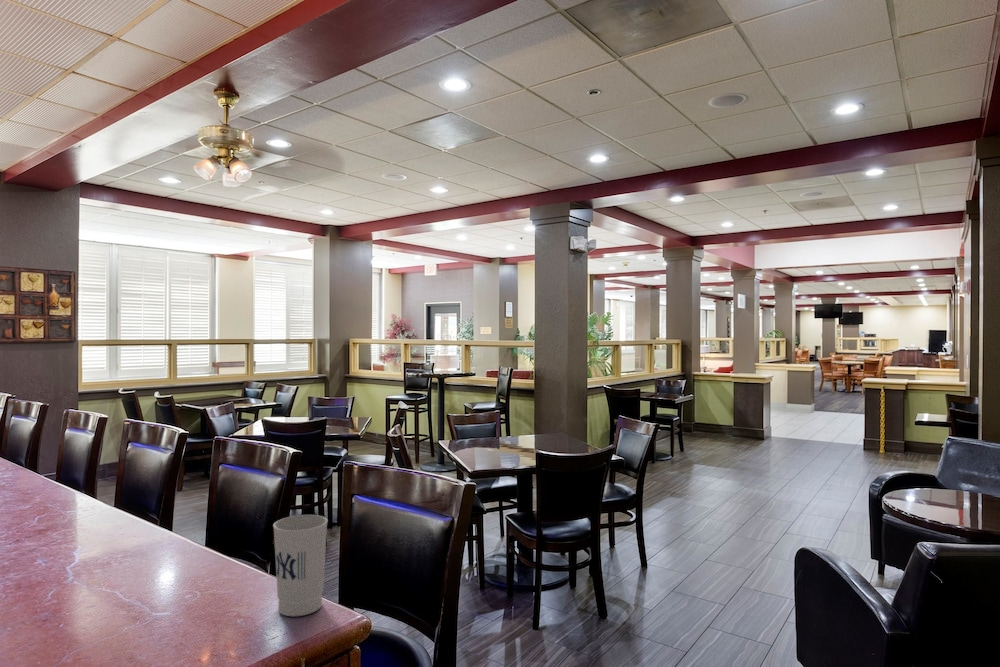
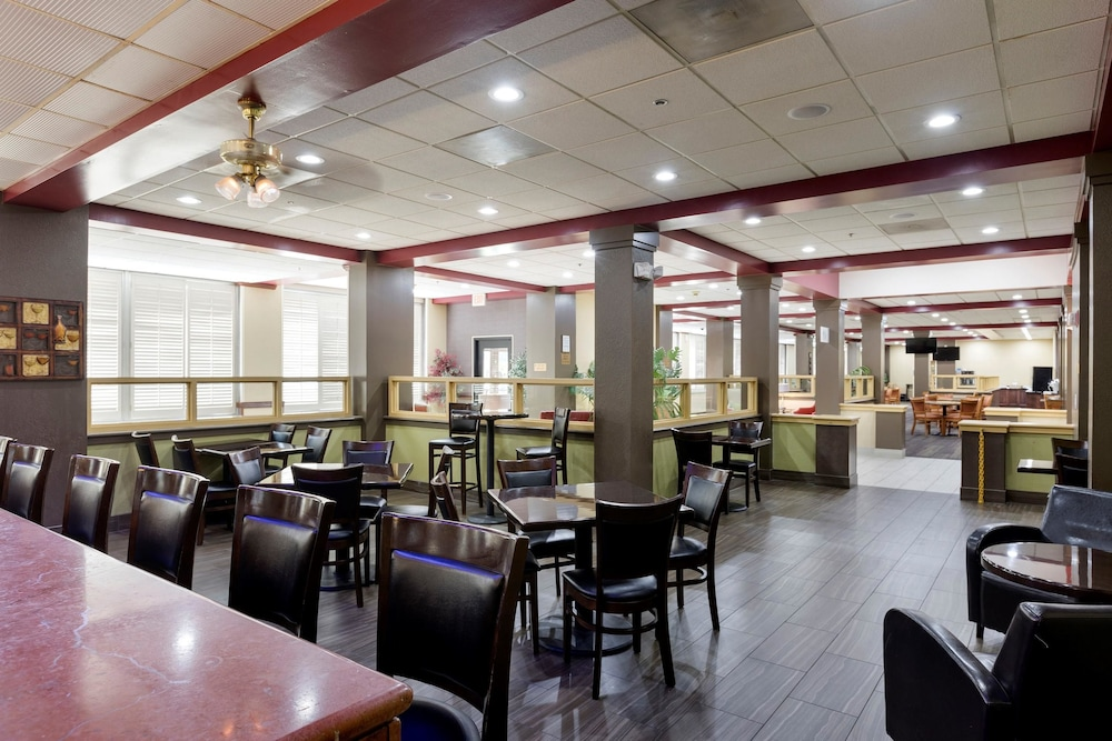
- cup [272,514,329,617]
